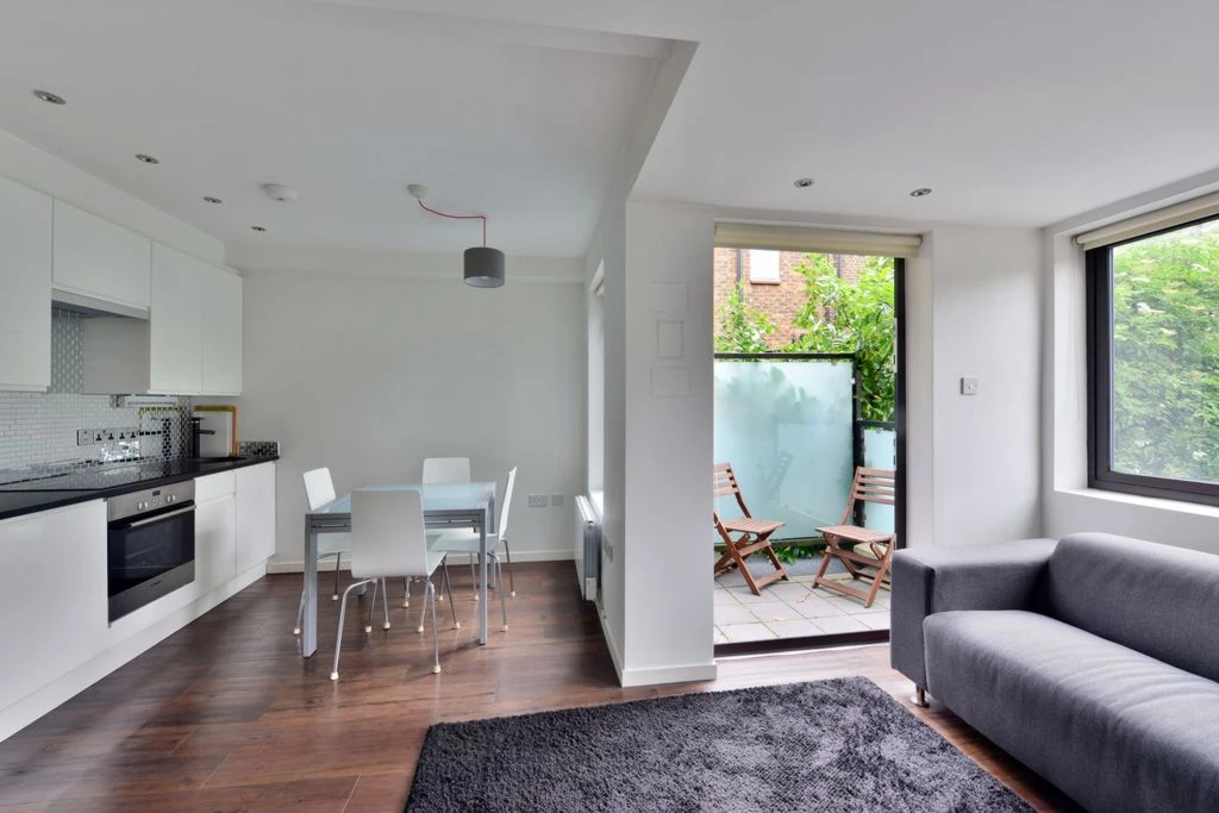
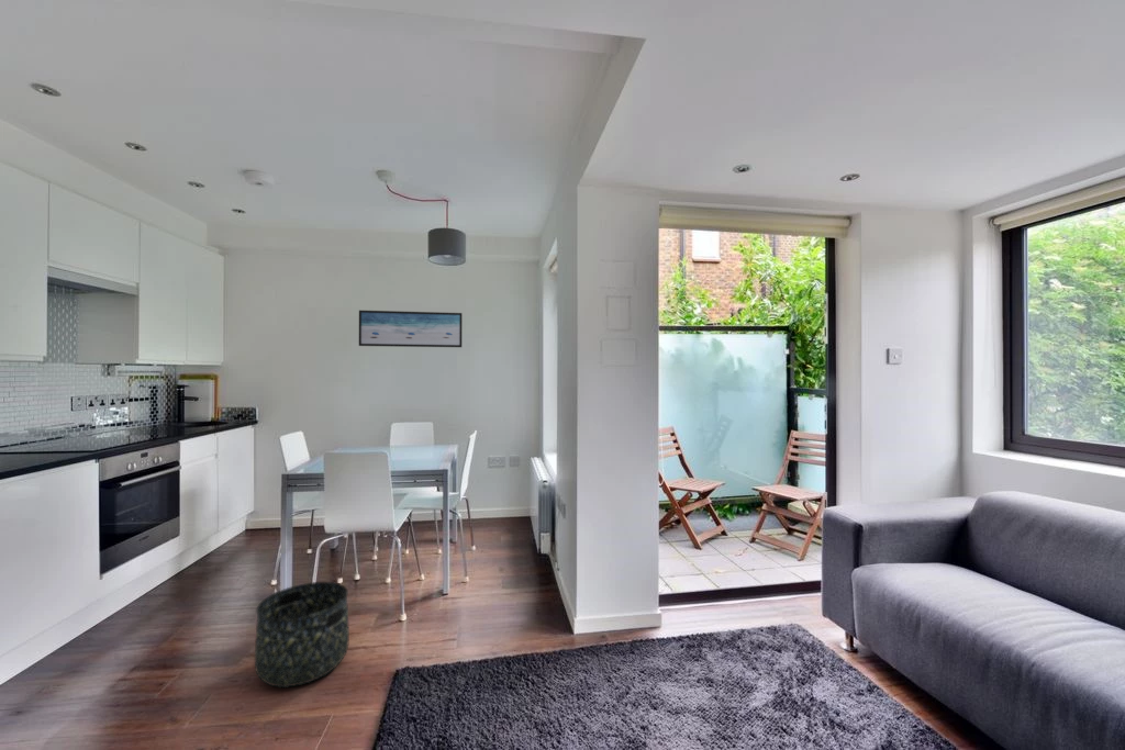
+ wall art [358,310,464,348]
+ basket [254,581,350,689]
